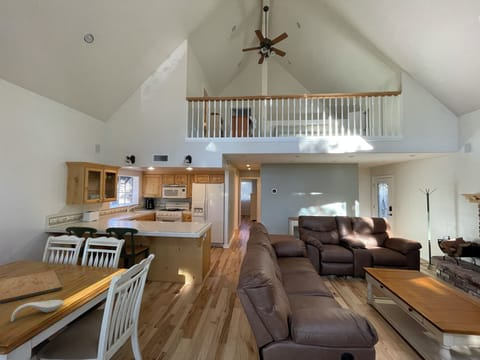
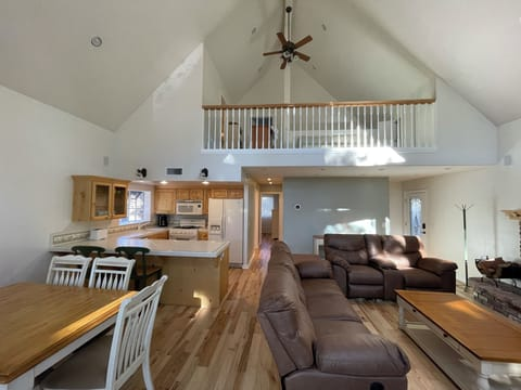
- cutting board [0,270,63,304]
- spoon rest [10,299,64,323]
